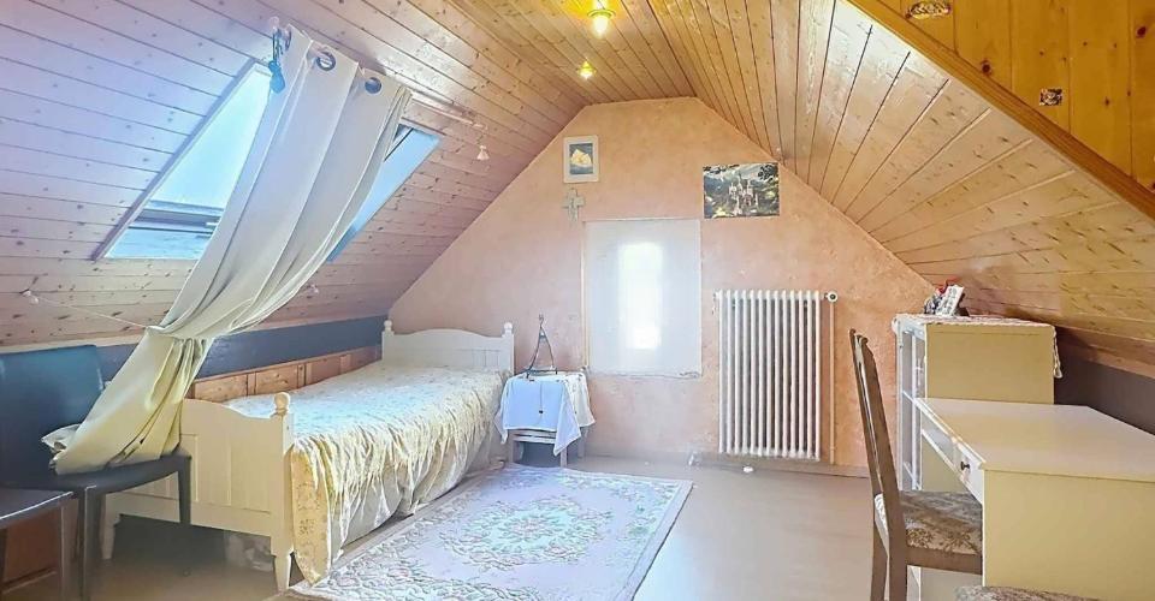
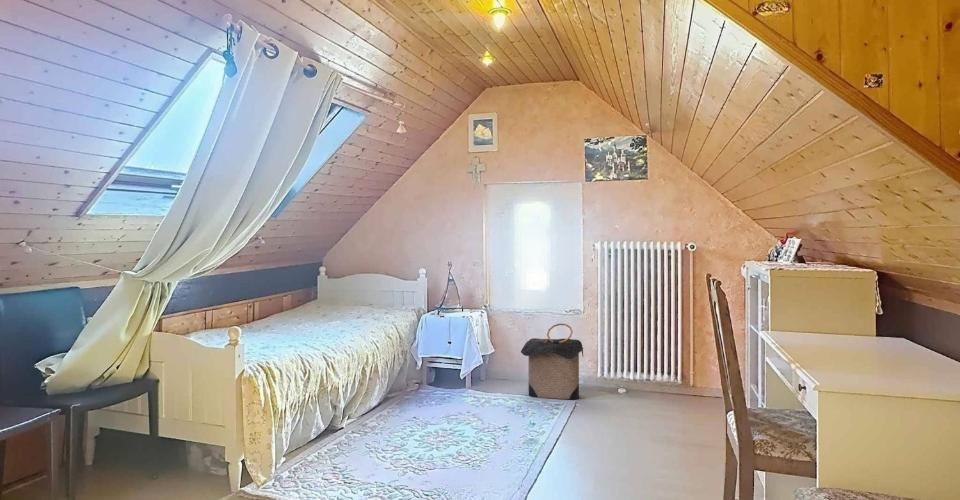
+ laundry hamper [520,322,584,400]
